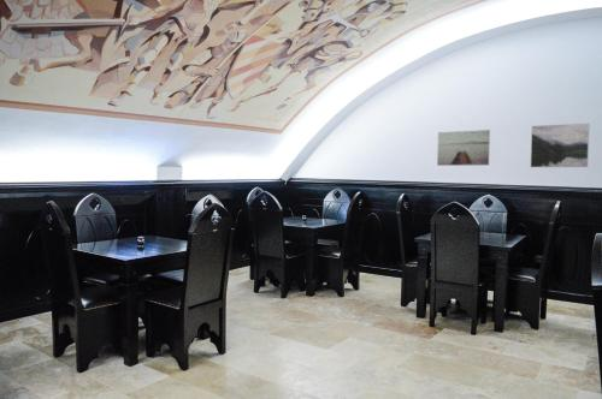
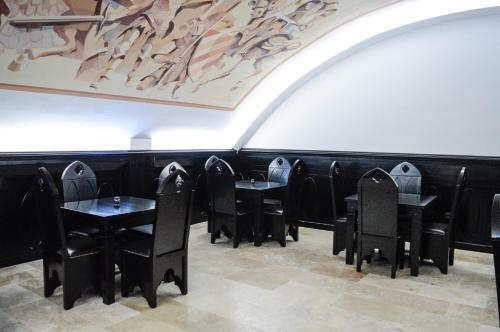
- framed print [530,123,591,168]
- wall art [436,129,491,167]
